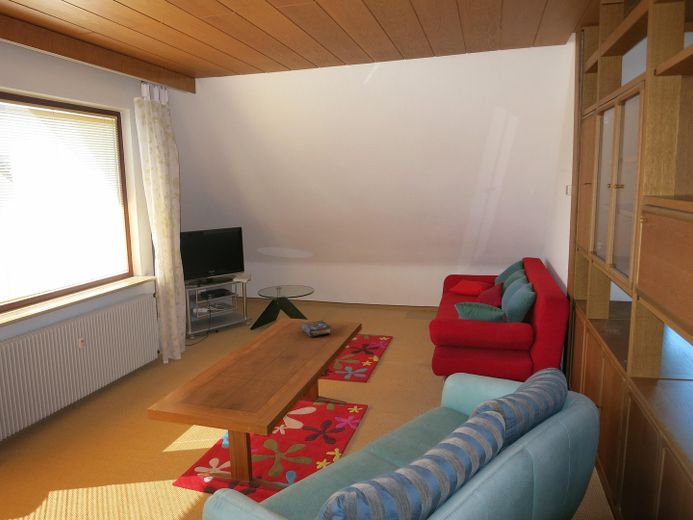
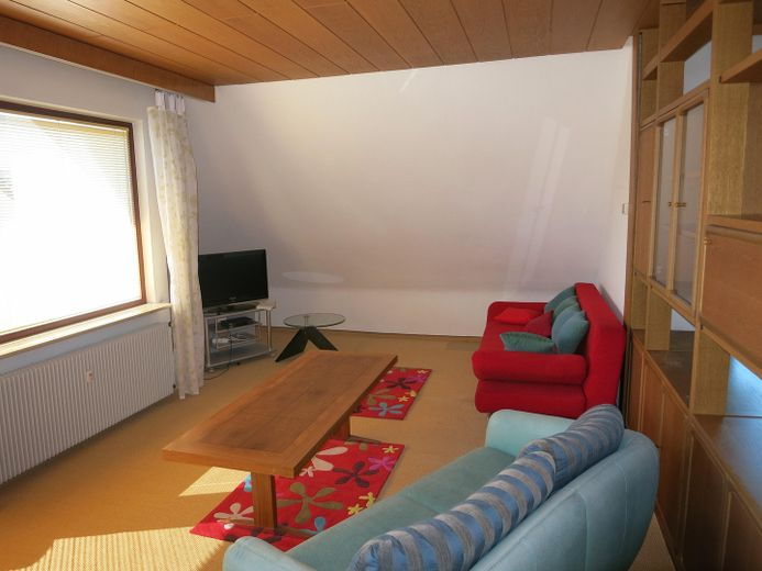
- book [301,319,332,338]
